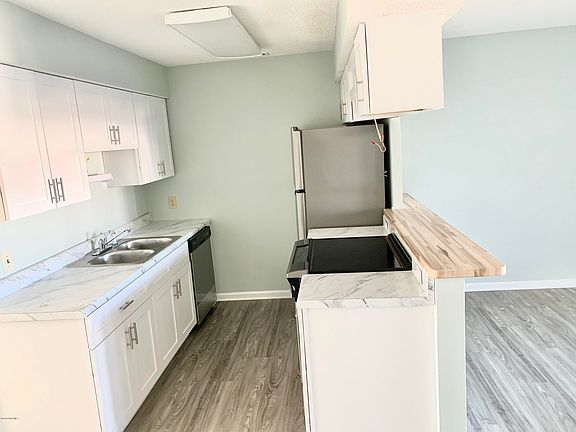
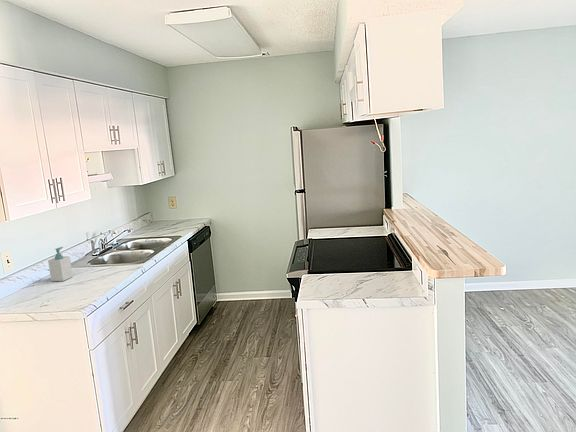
+ soap bottle [47,246,74,282]
